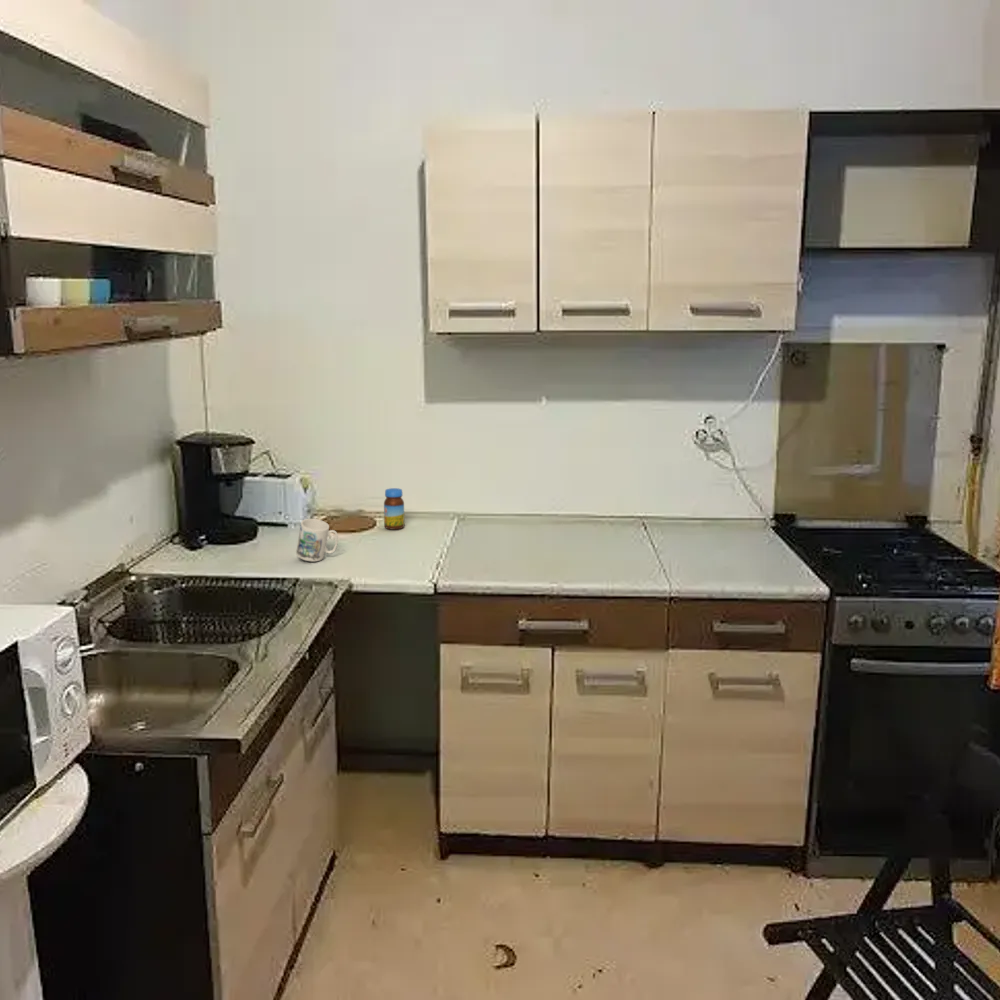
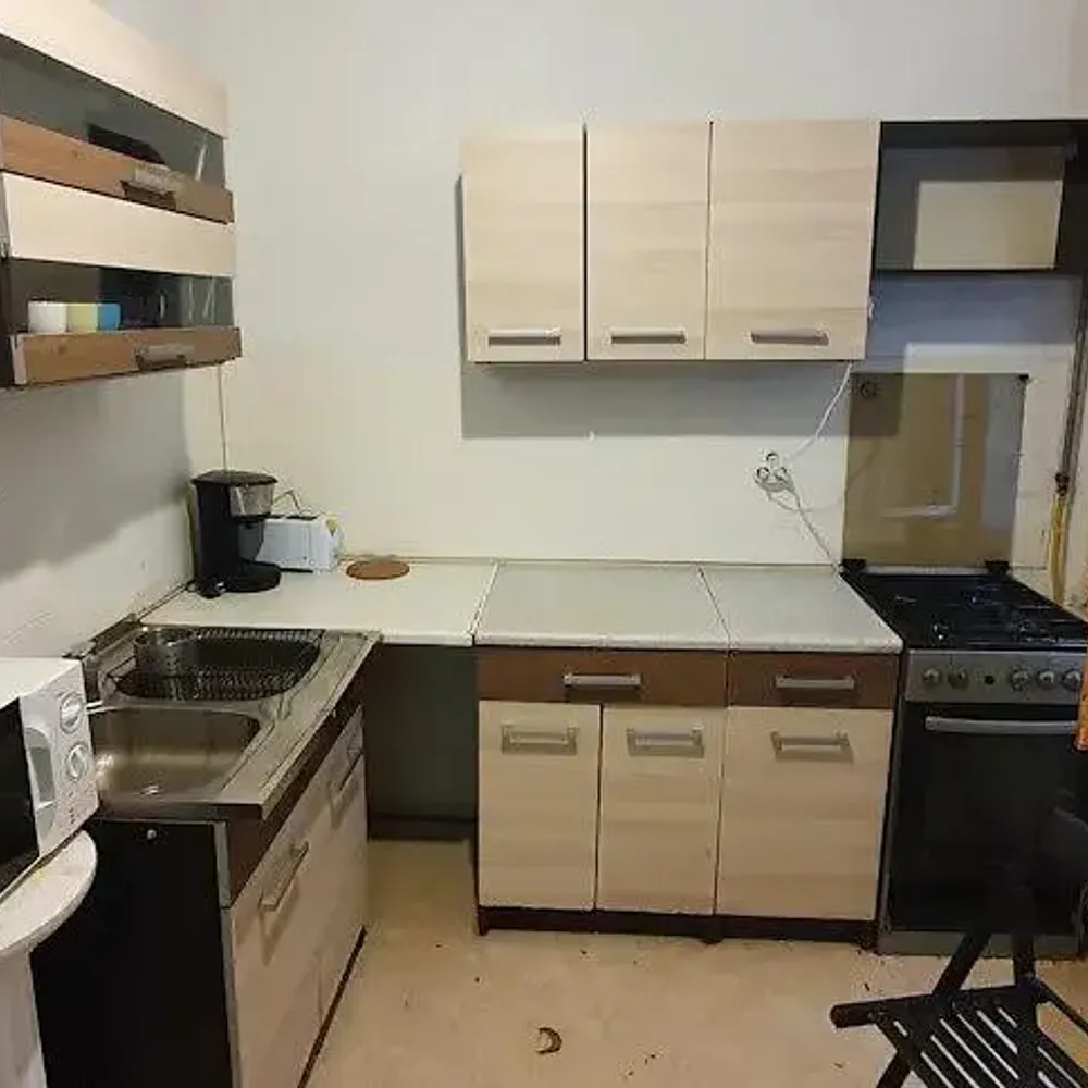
- jar [383,487,406,531]
- mug [295,518,339,562]
